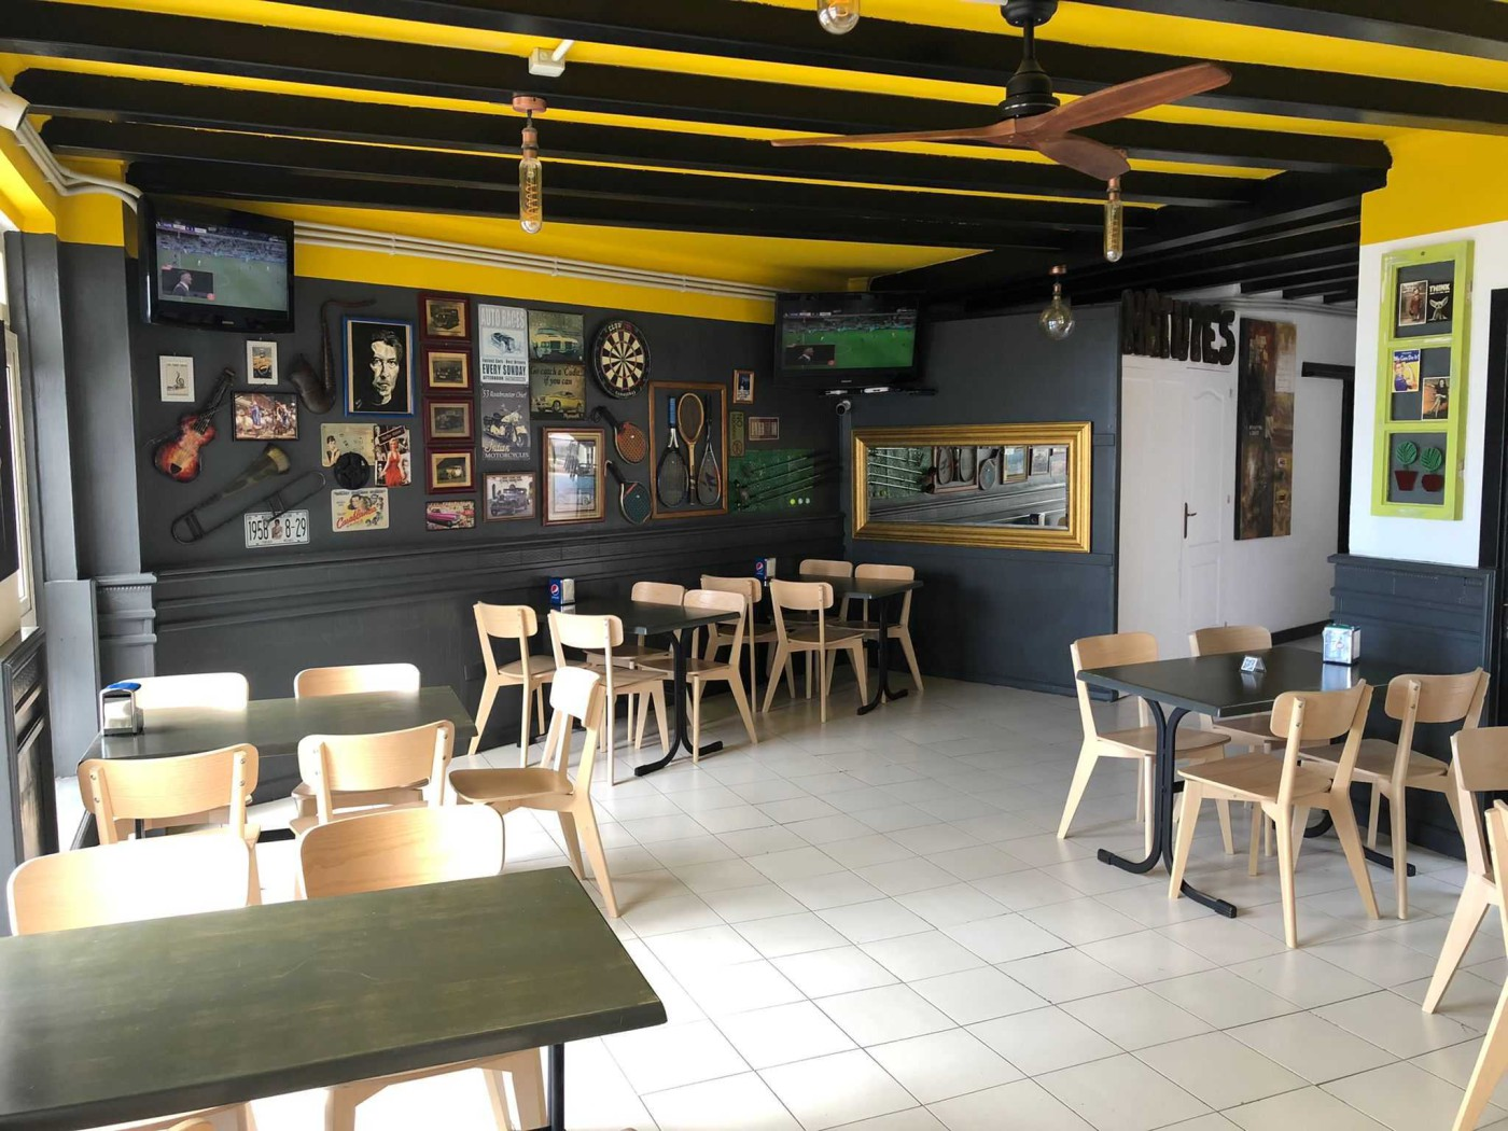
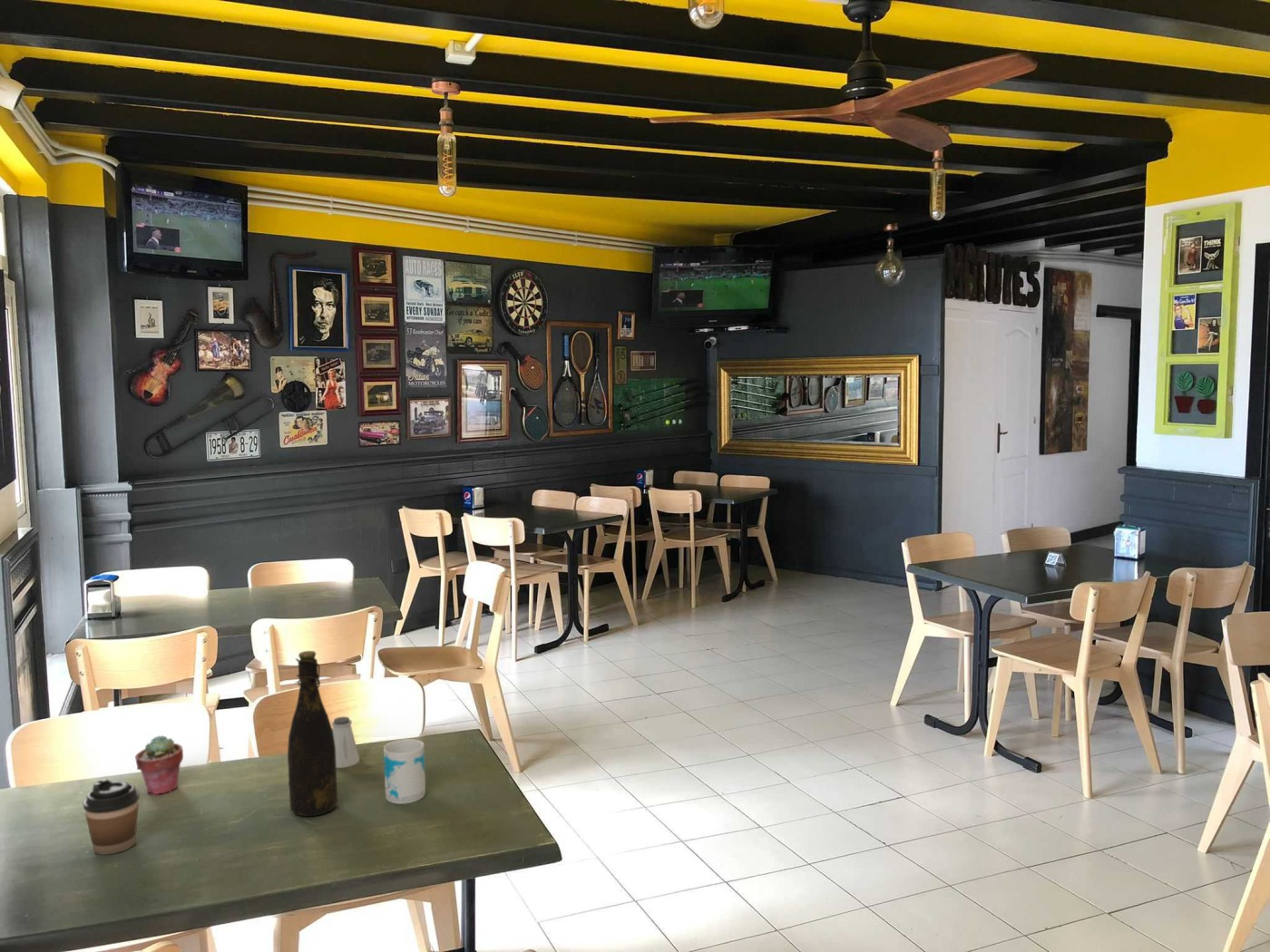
+ potted succulent [134,734,184,797]
+ mug [383,738,426,805]
+ coffee cup [83,778,141,856]
+ bottle [287,650,338,817]
+ saltshaker [331,715,360,769]
